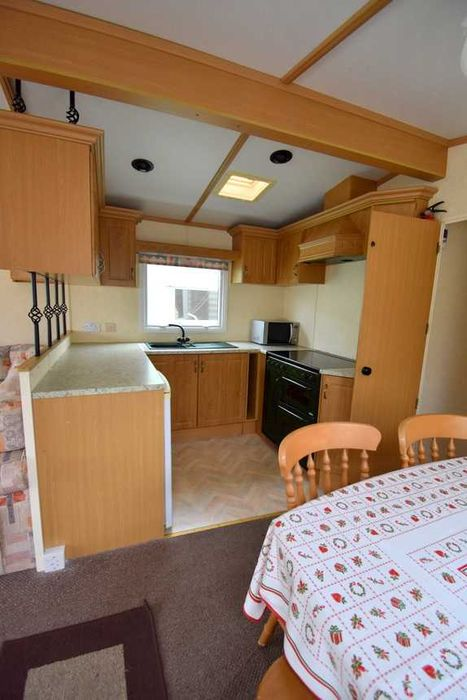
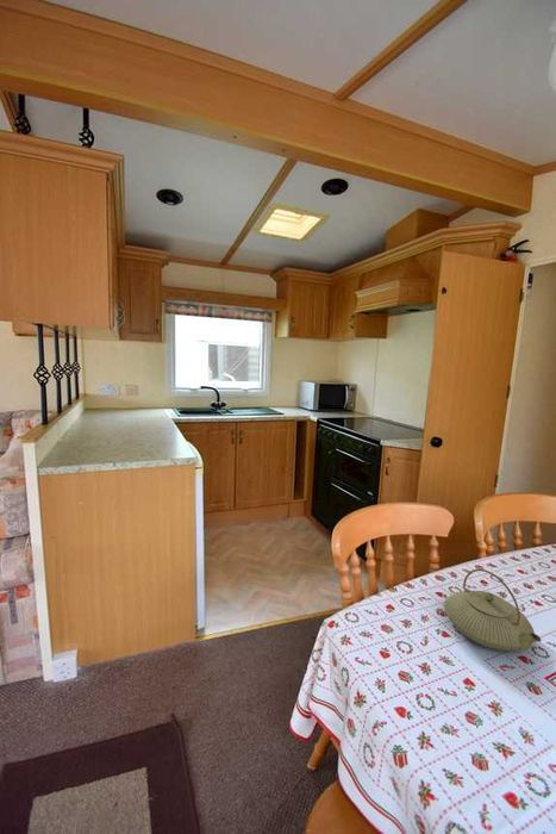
+ teapot [443,568,543,652]
